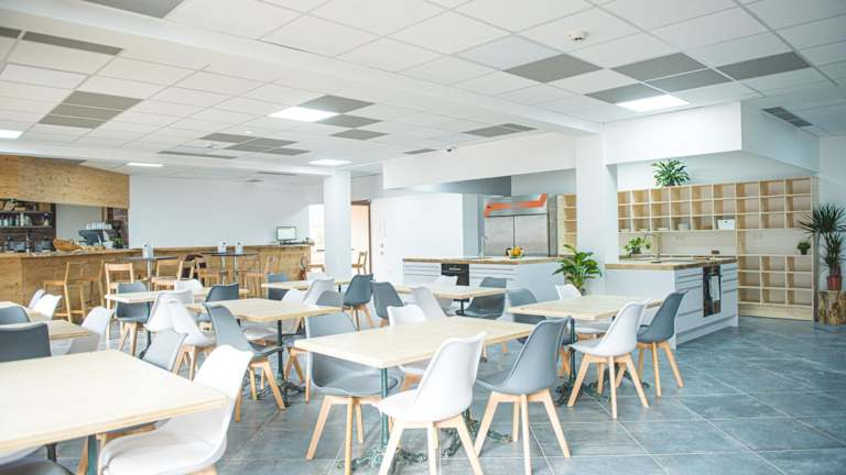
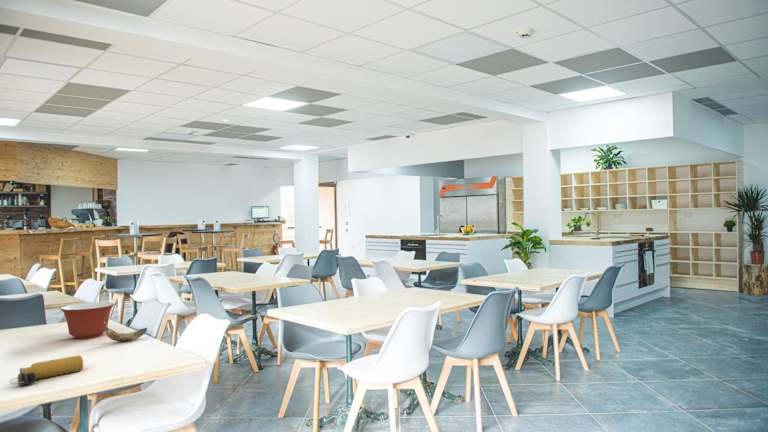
+ mixing bowl [59,301,116,340]
+ water bottle [9,354,84,387]
+ banana [104,322,148,343]
